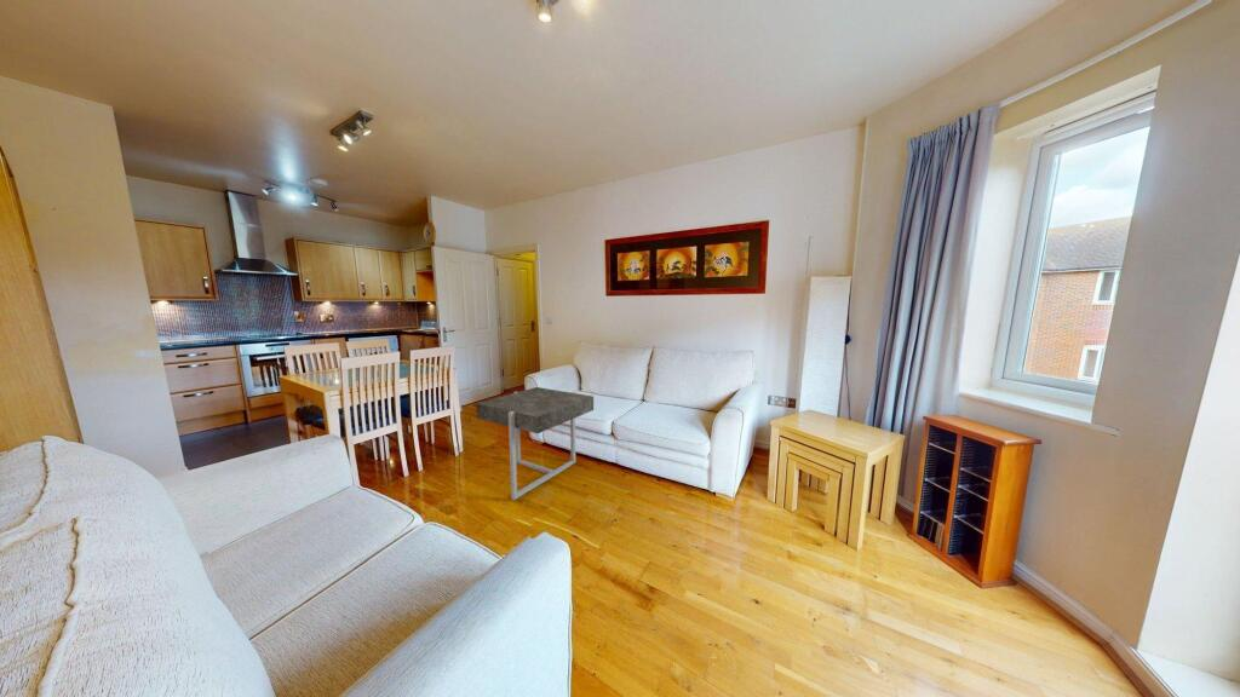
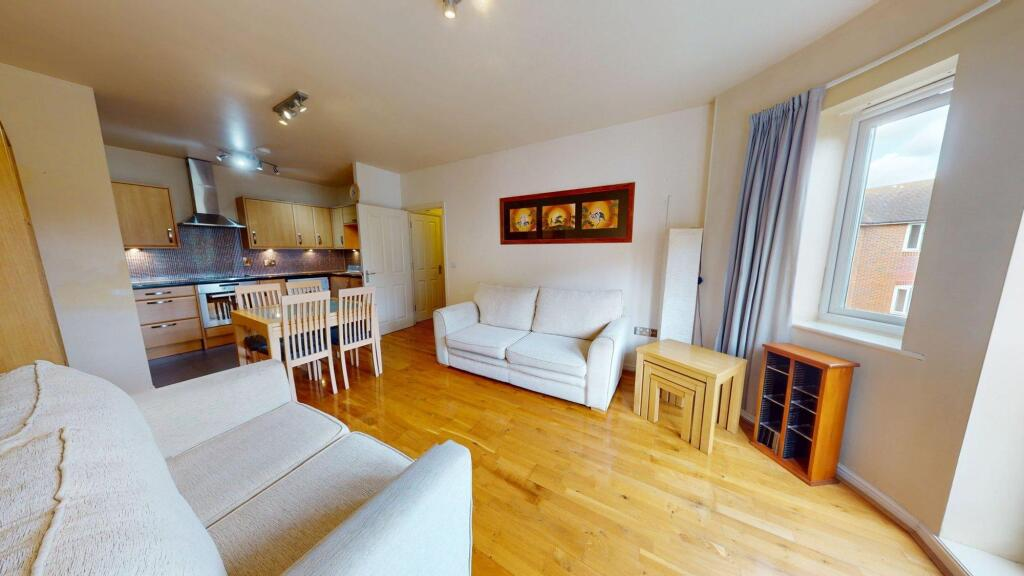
- side table [475,386,595,501]
